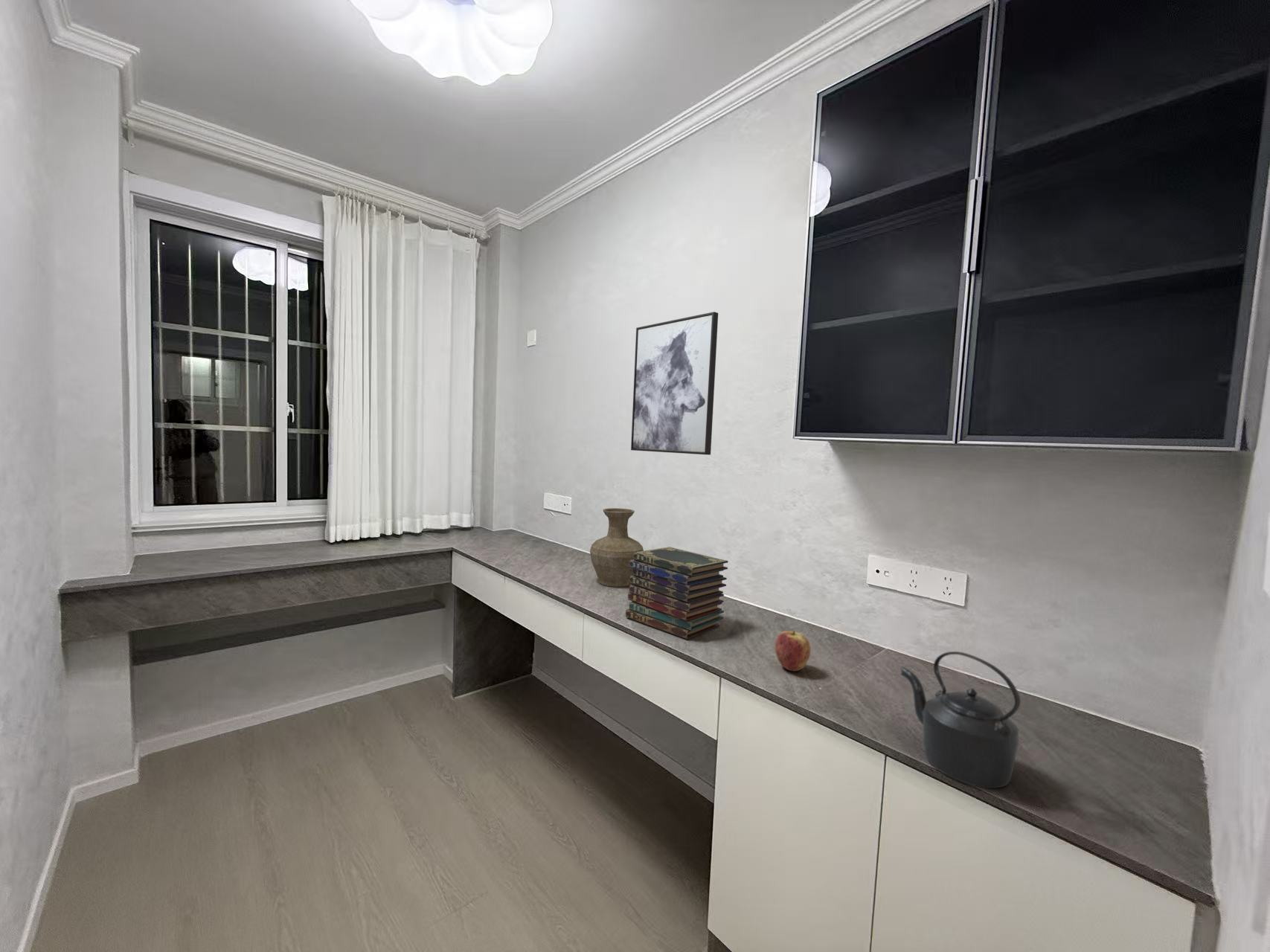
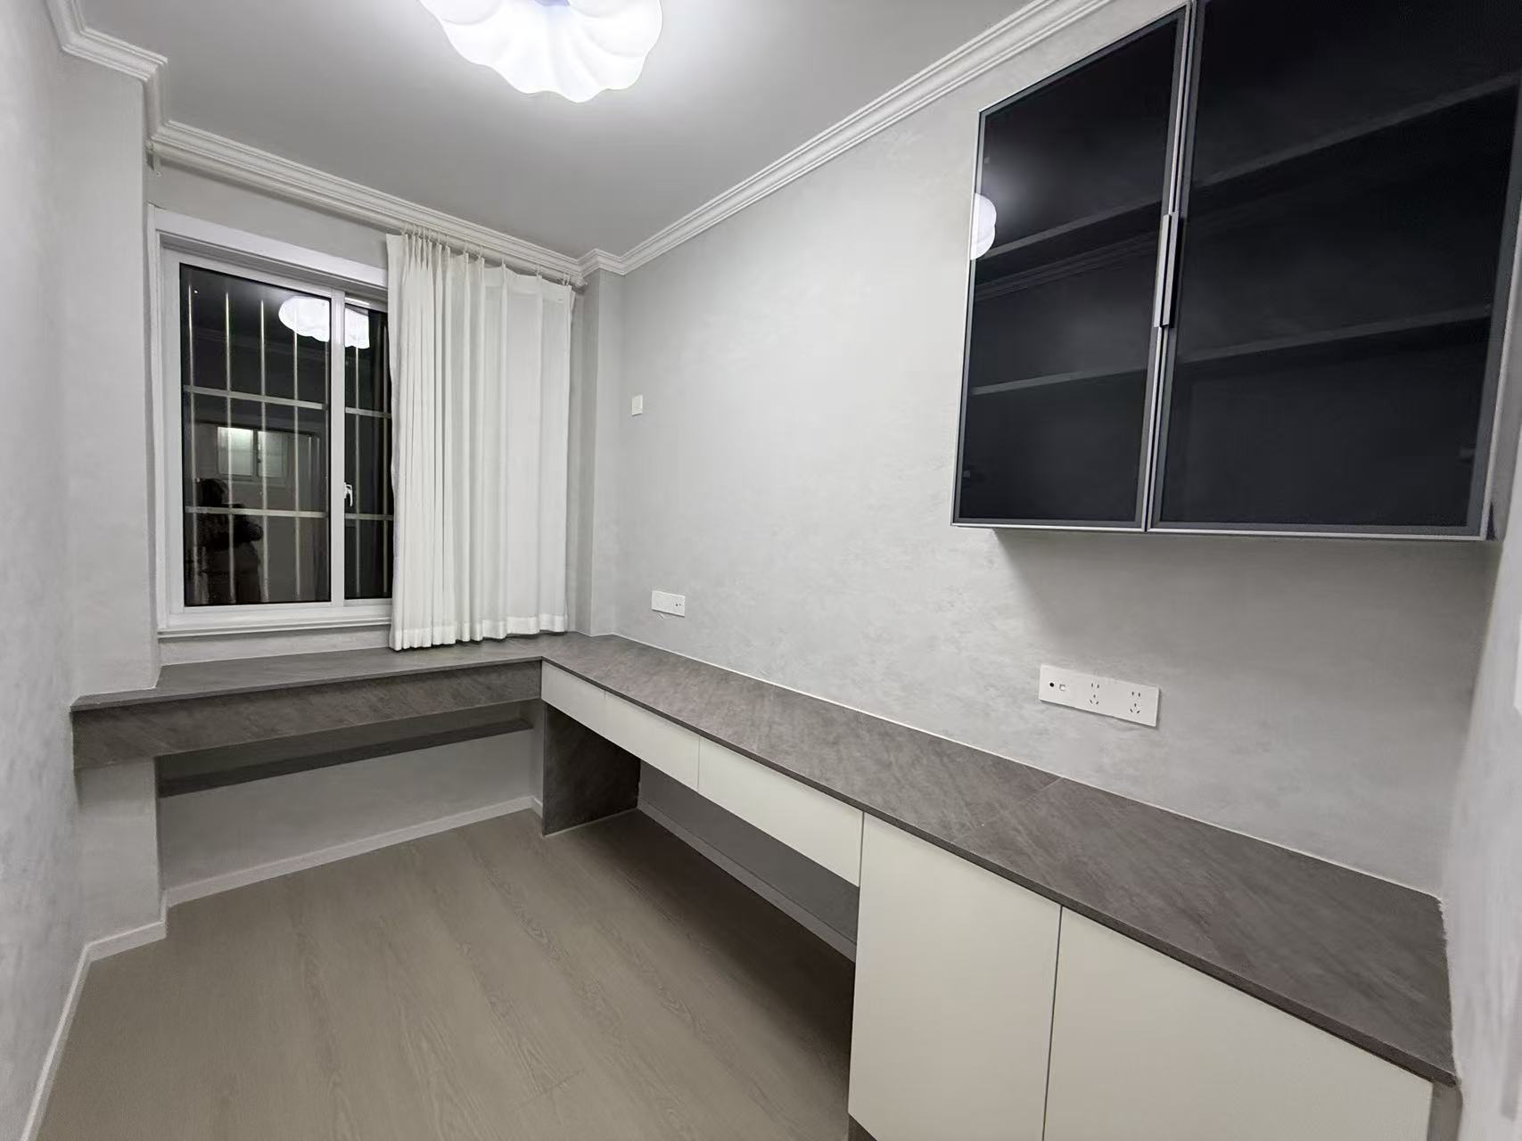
- vase [589,507,644,588]
- apple [774,630,812,672]
- book stack [625,546,729,640]
- kettle [899,651,1022,789]
- wall art [630,311,719,456]
